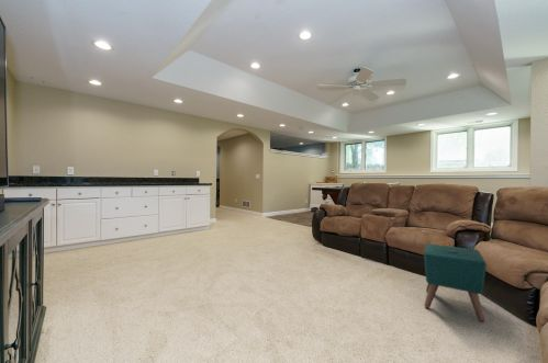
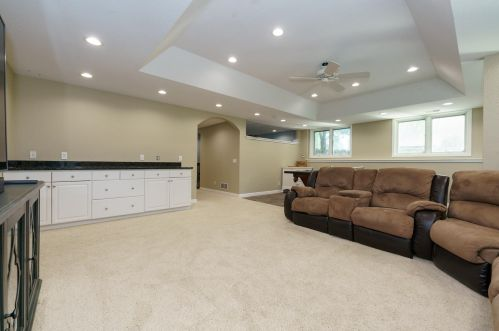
- ottoman [423,242,488,324]
